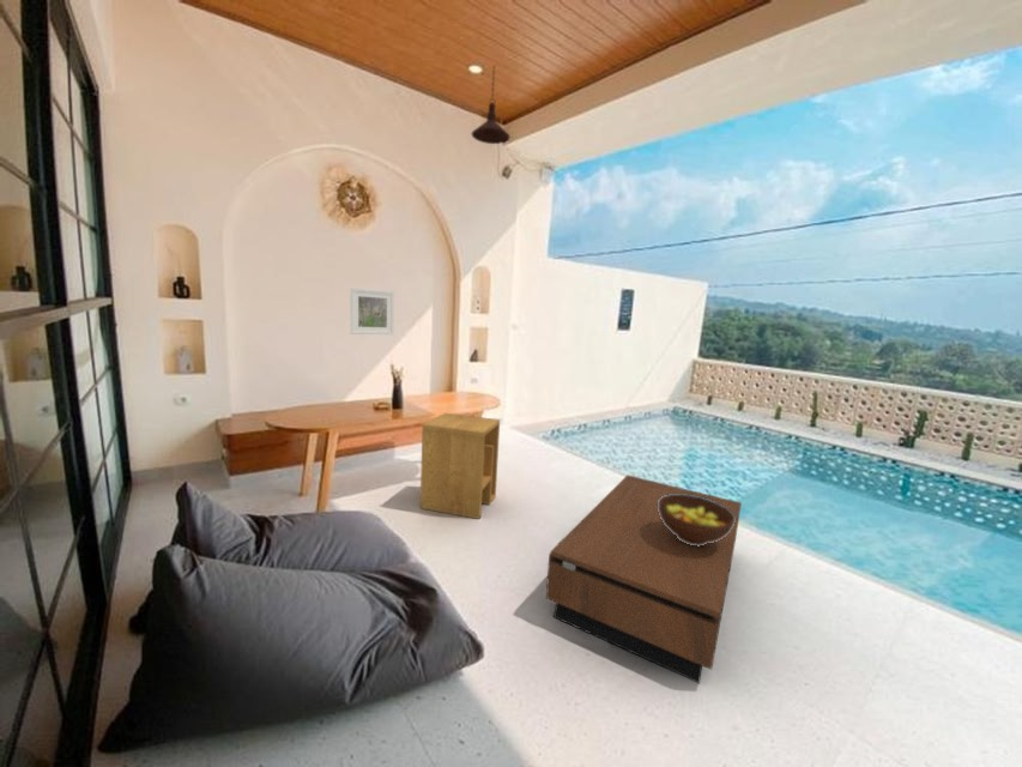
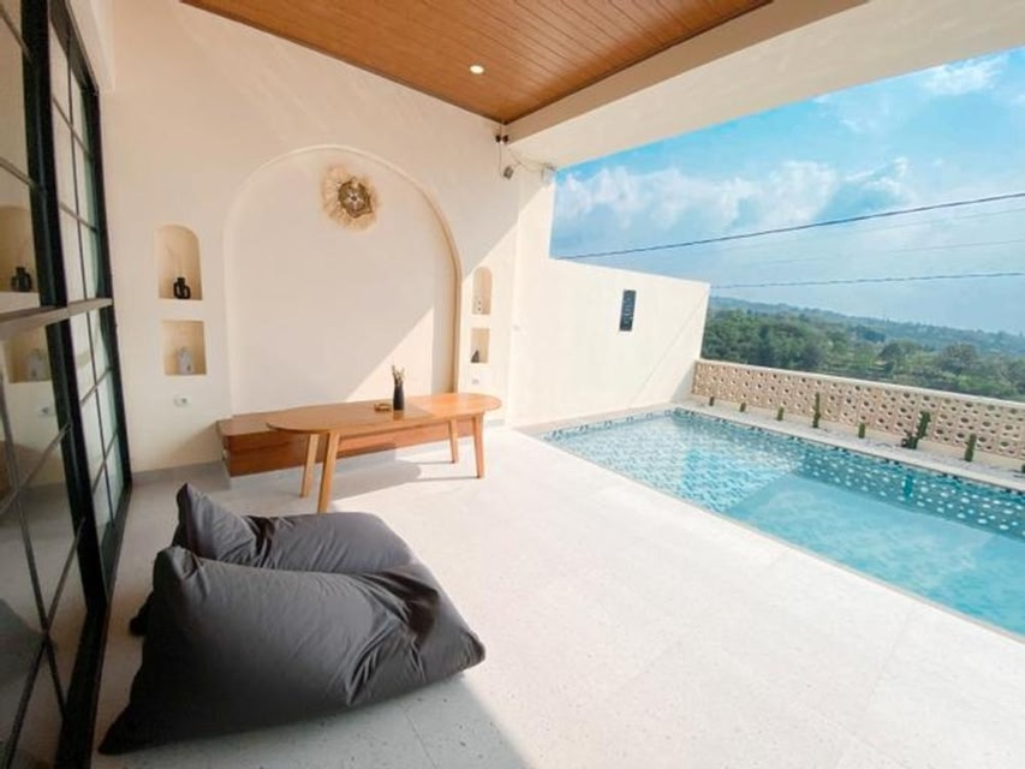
- pendant light [471,64,512,145]
- coffee table [545,473,743,684]
- fruit bowl [658,494,736,546]
- side table [419,412,501,520]
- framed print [349,286,395,336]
